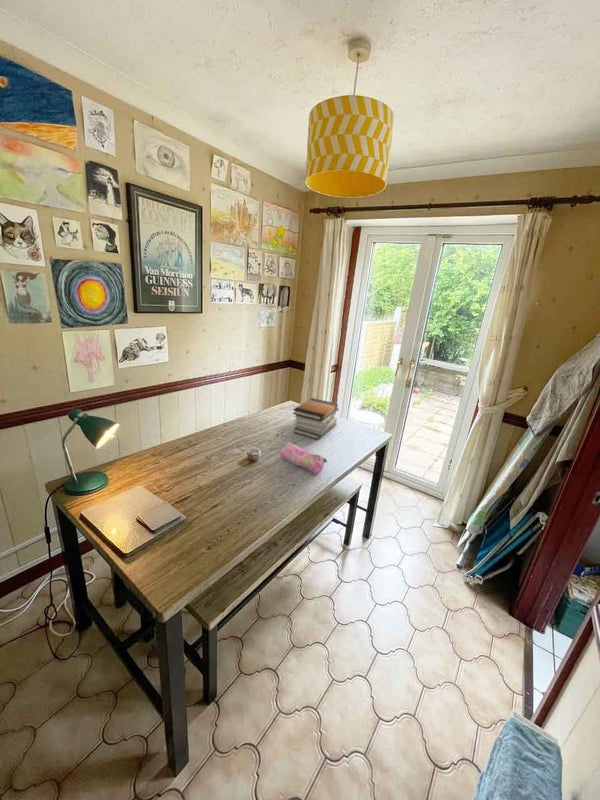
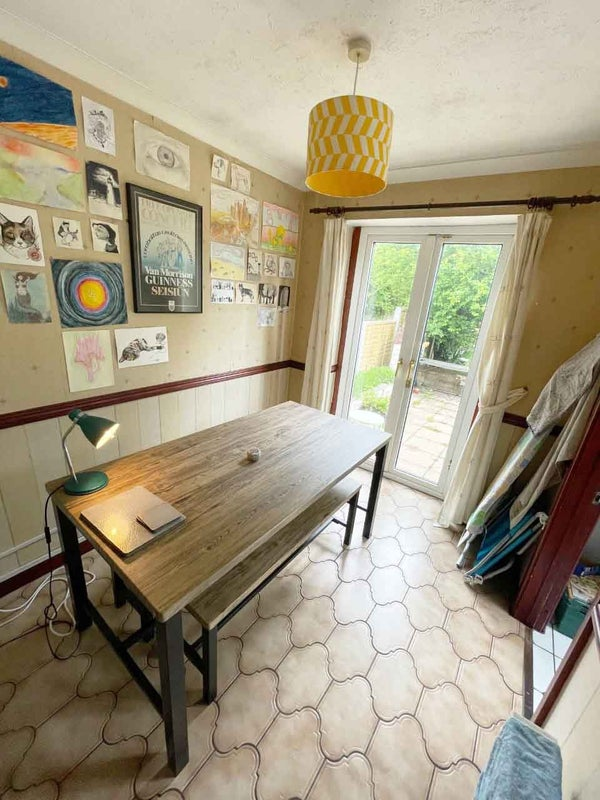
- pencil case [279,441,328,476]
- book stack [292,397,340,441]
